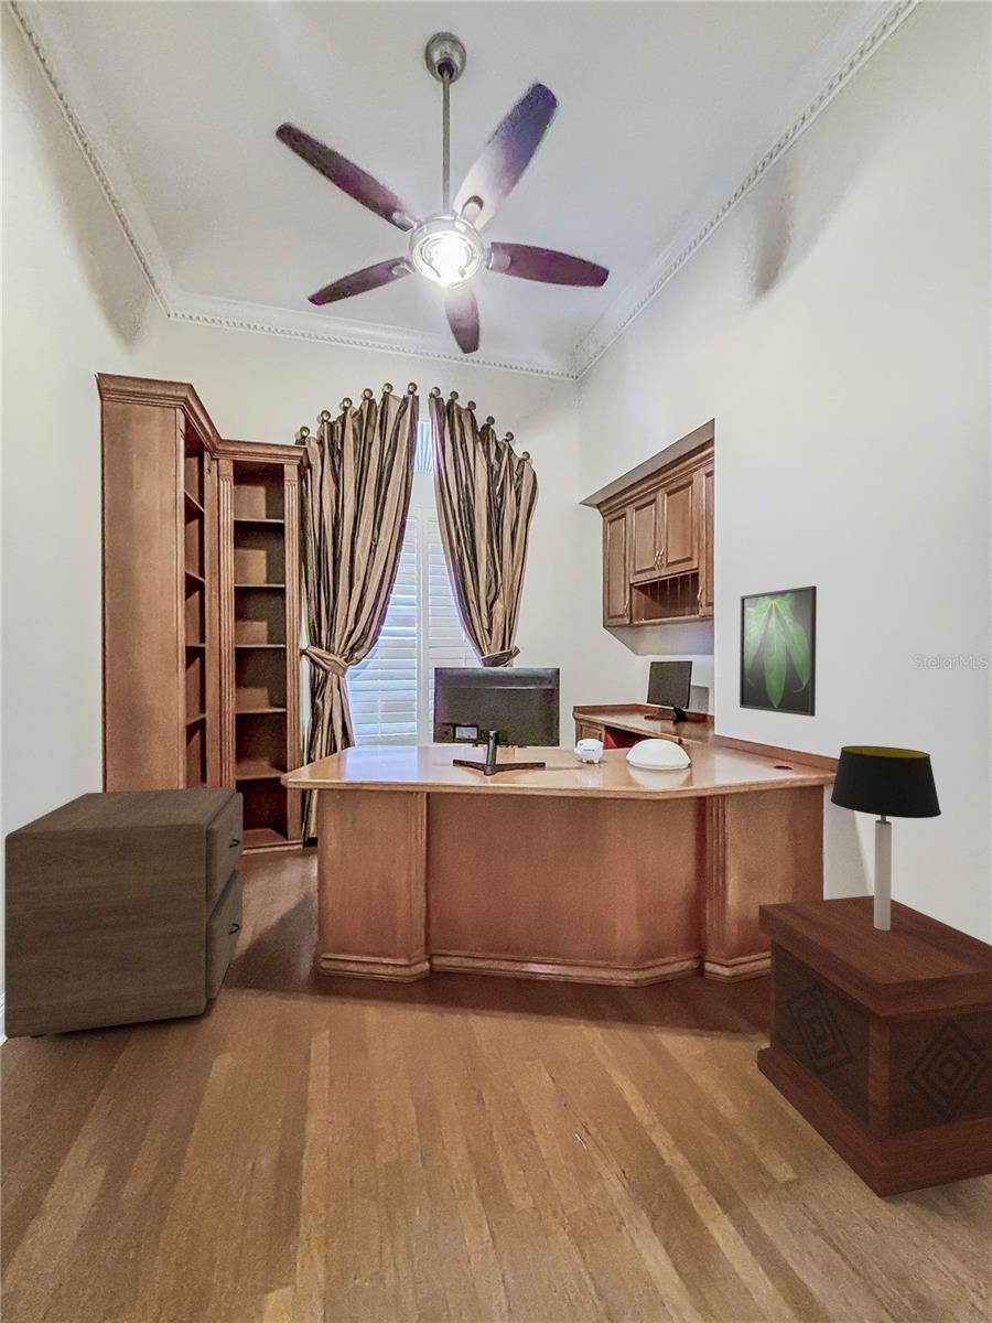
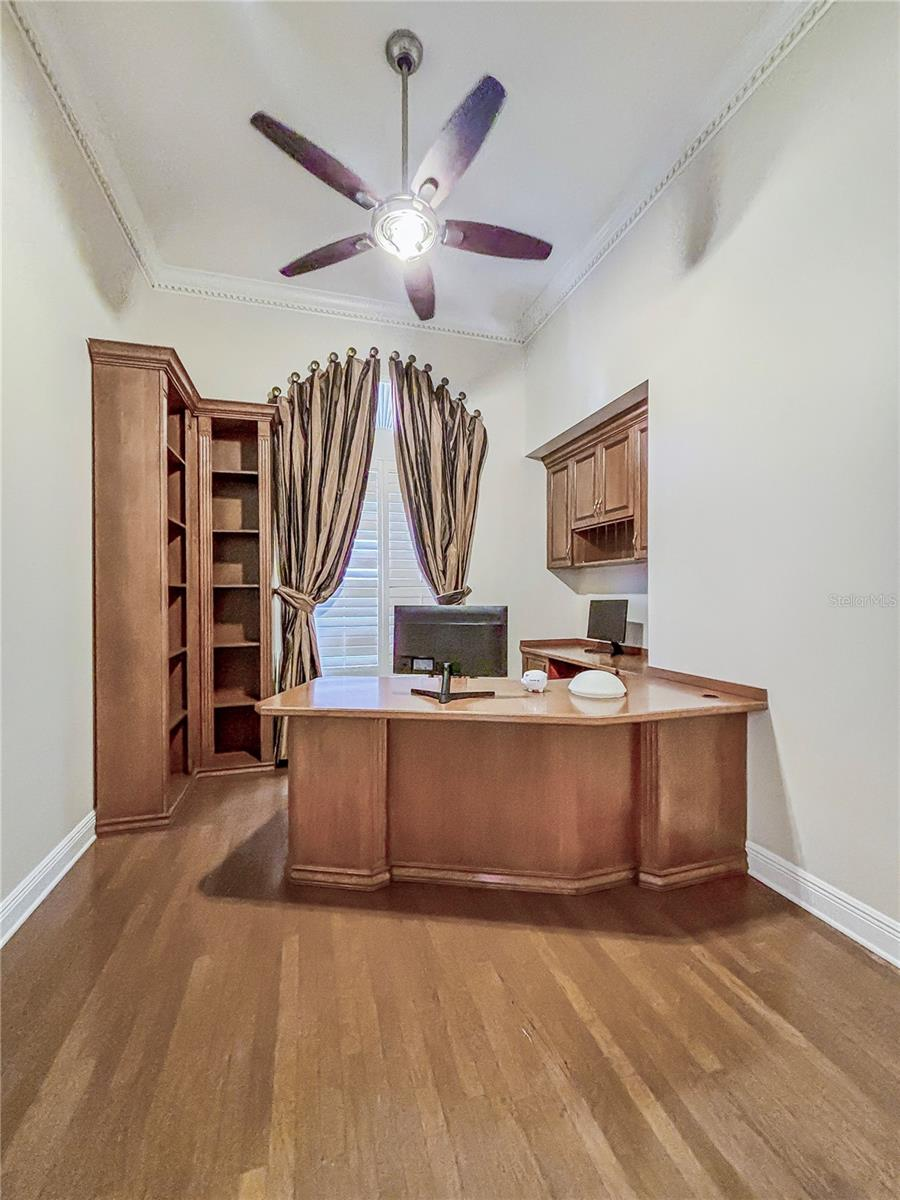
- filing cabinet [3,786,244,1040]
- table lamp [829,745,942,931]
- side table [756,894,992,1198]
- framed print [738,584,818,718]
